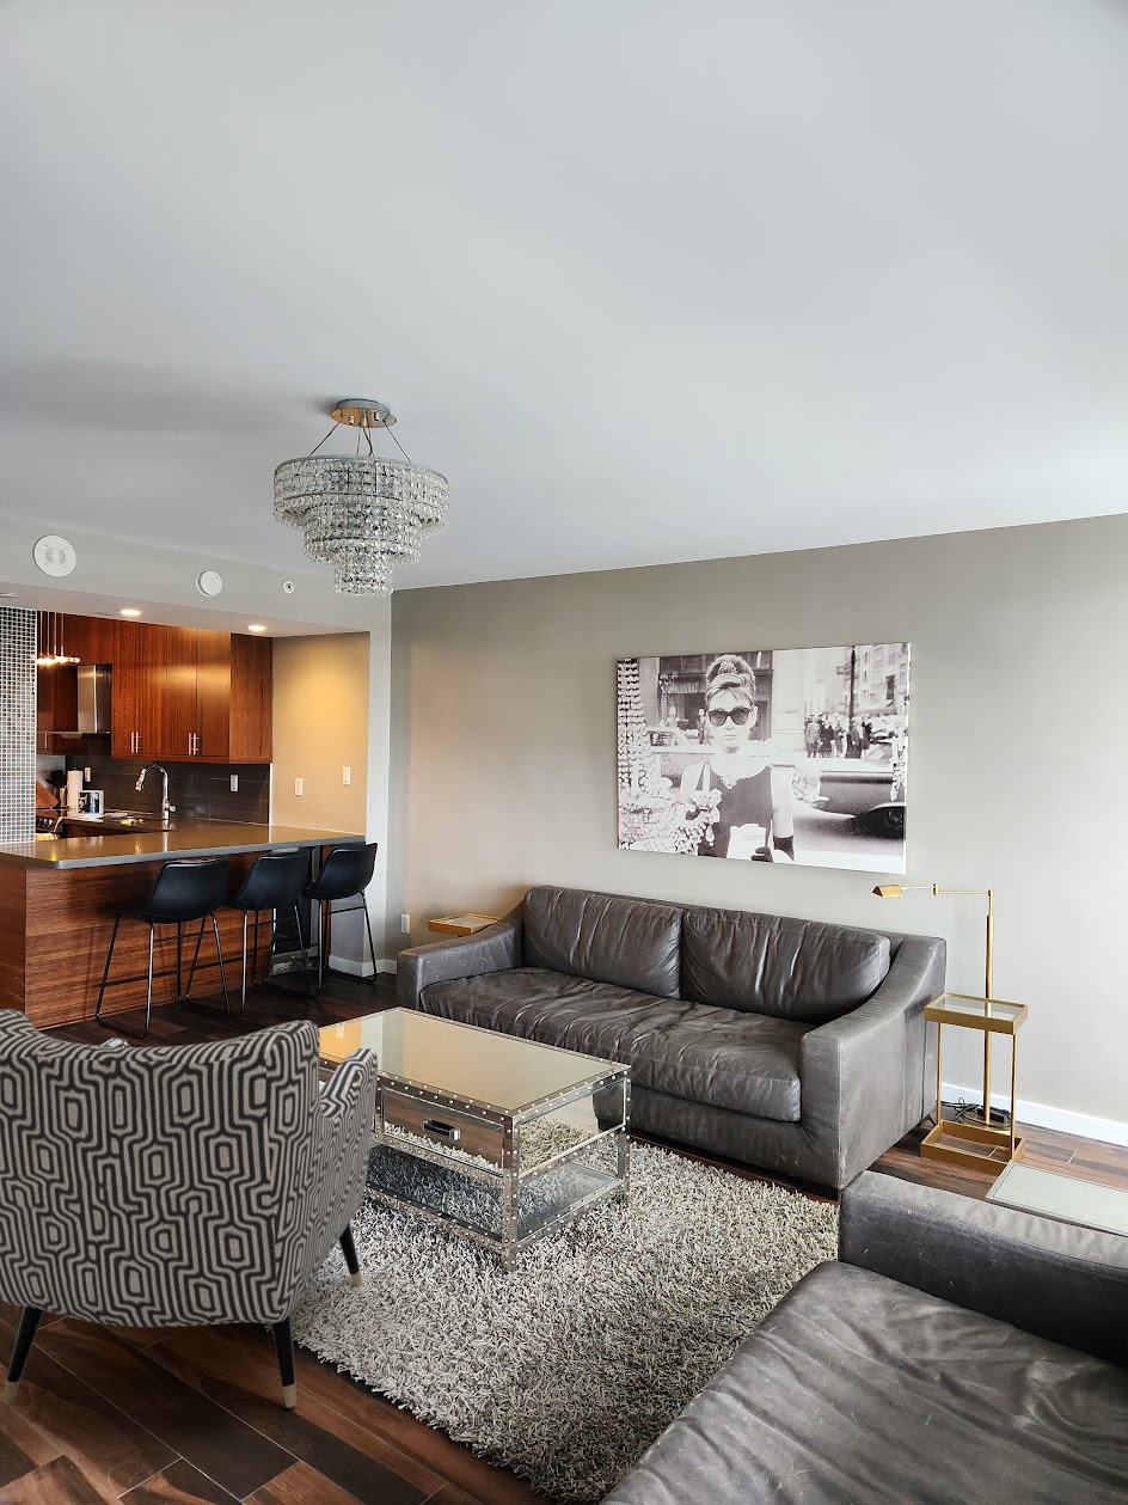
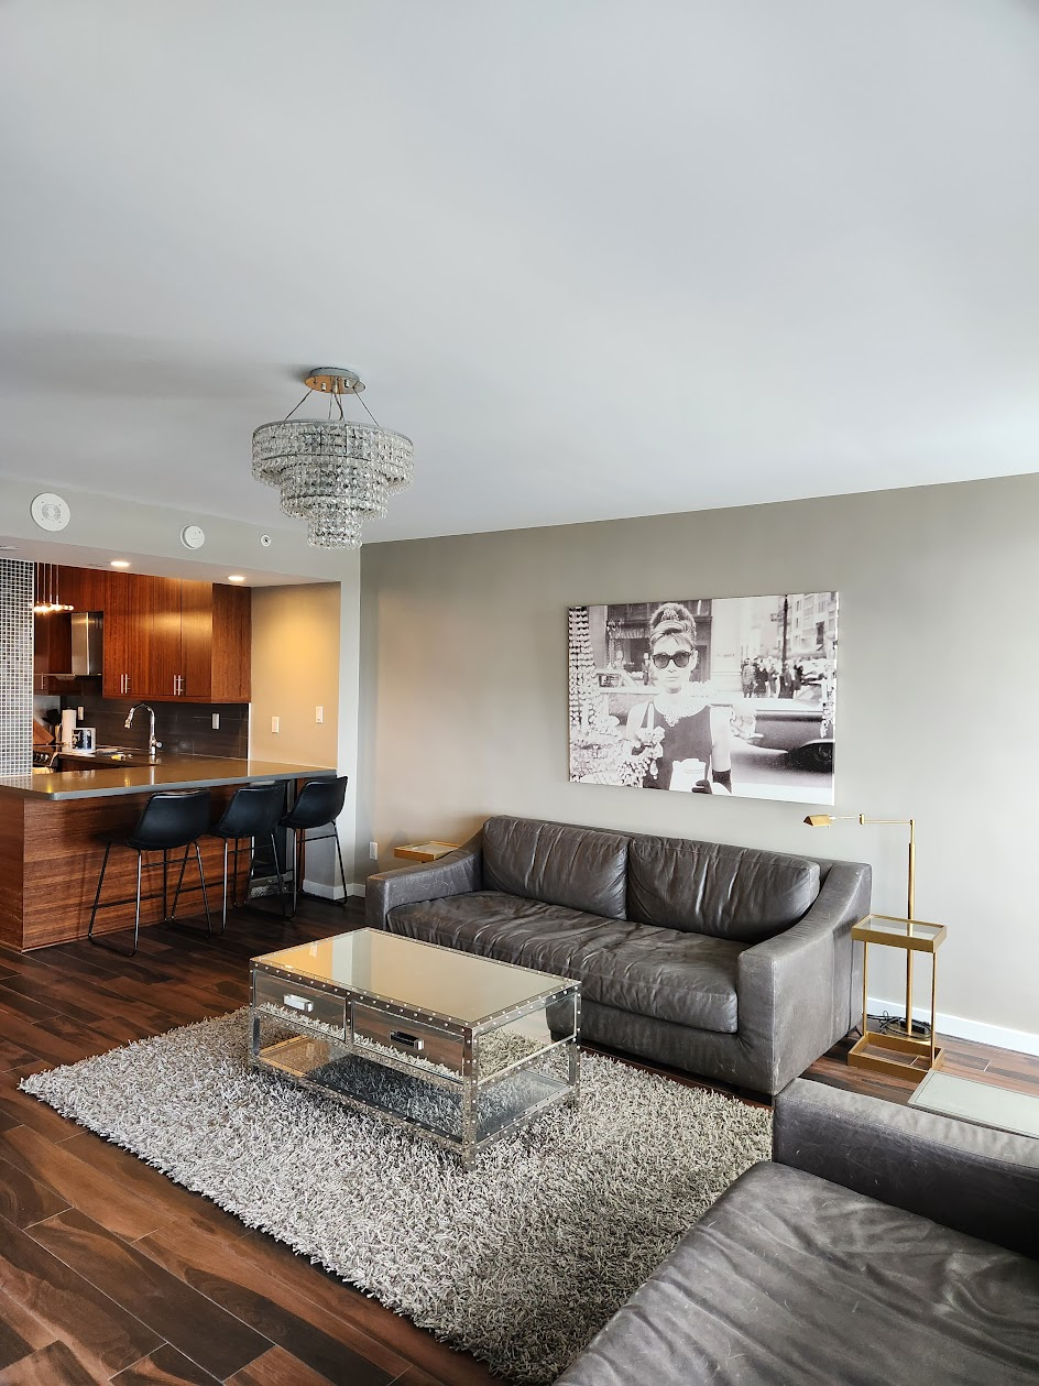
- armchair [0,1008,379,1408]
